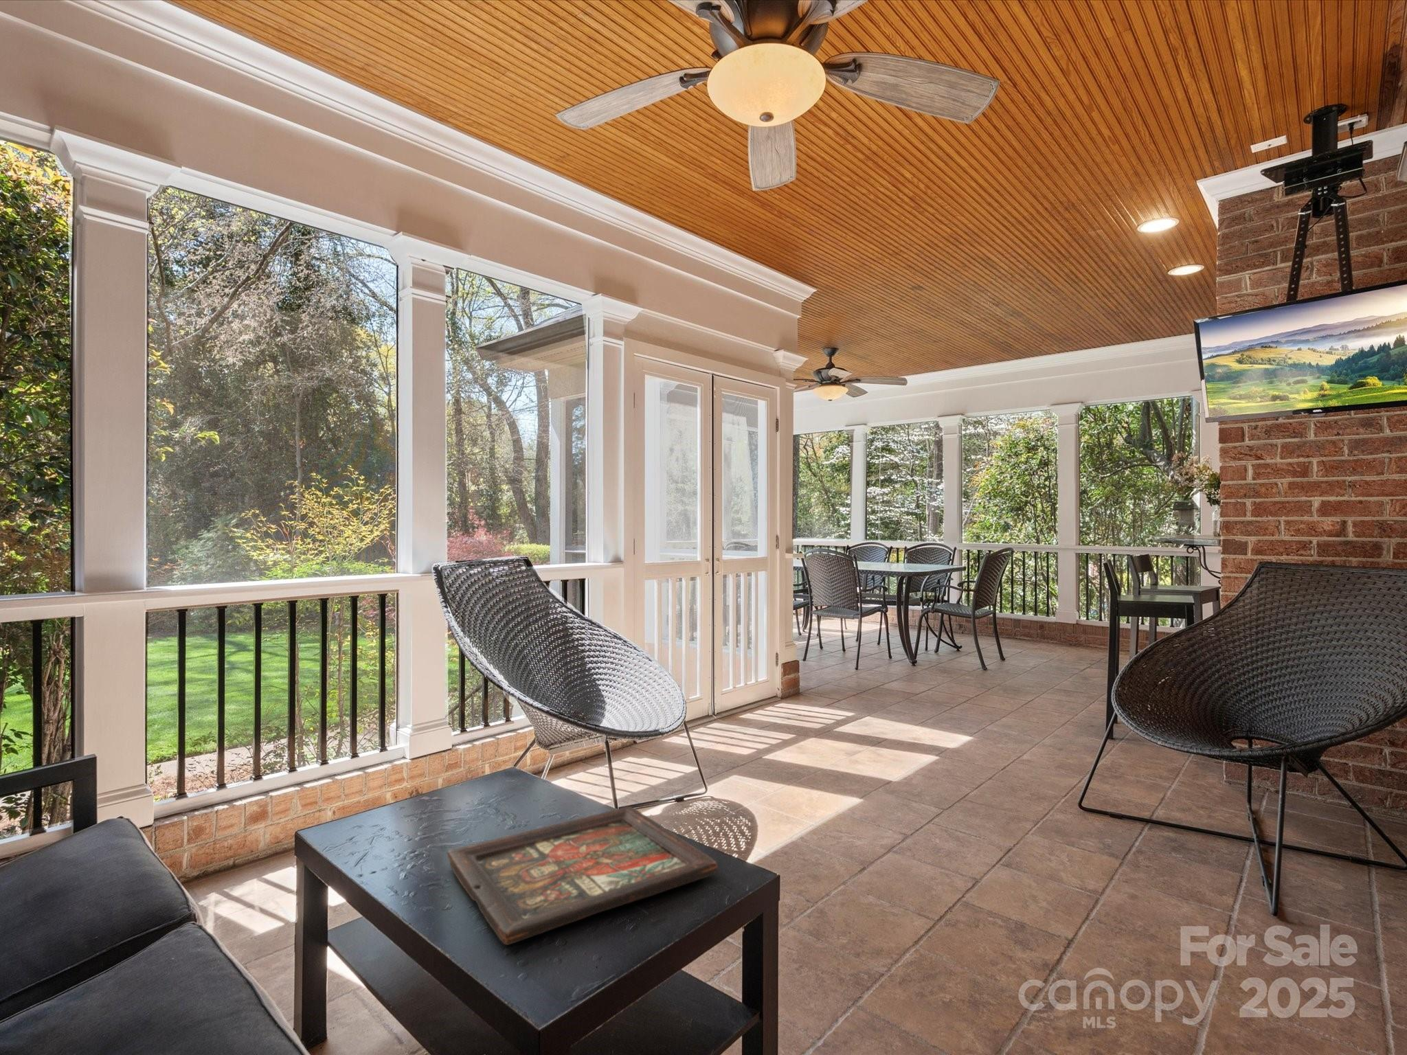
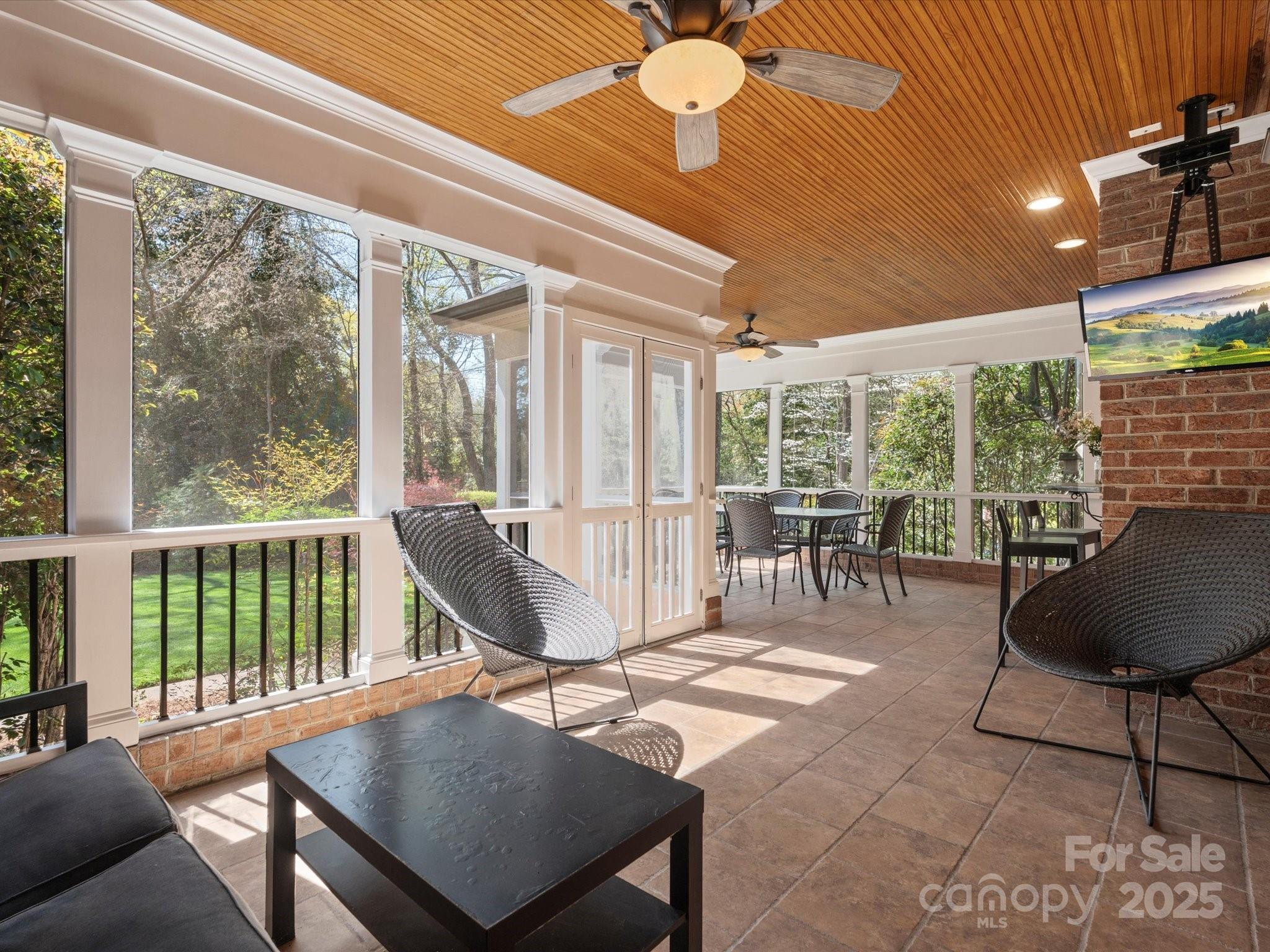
- decorative tray [446,806,718,945]
